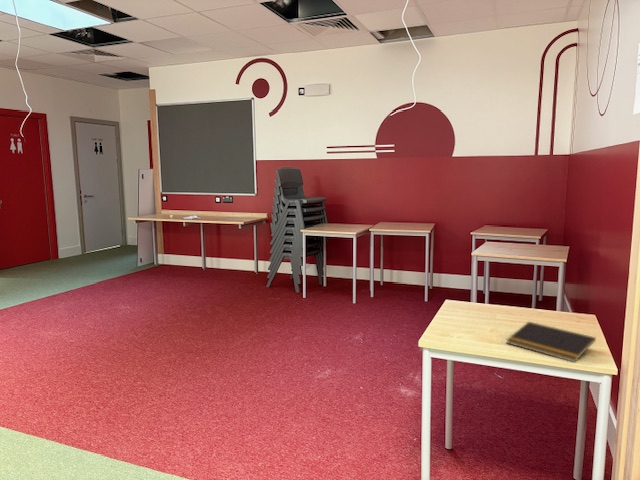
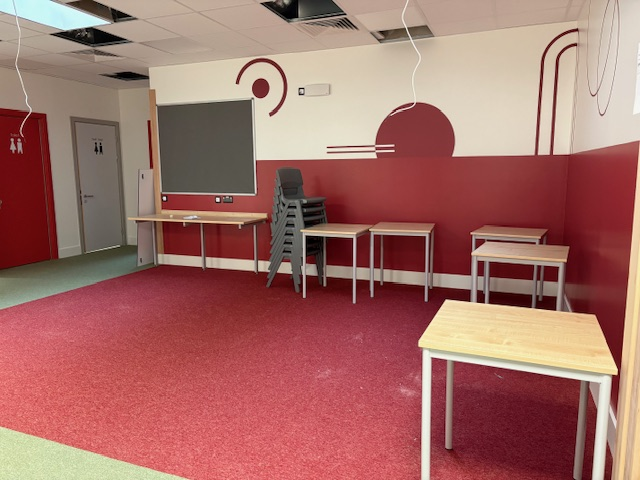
- notepad [506,321,597,363]
